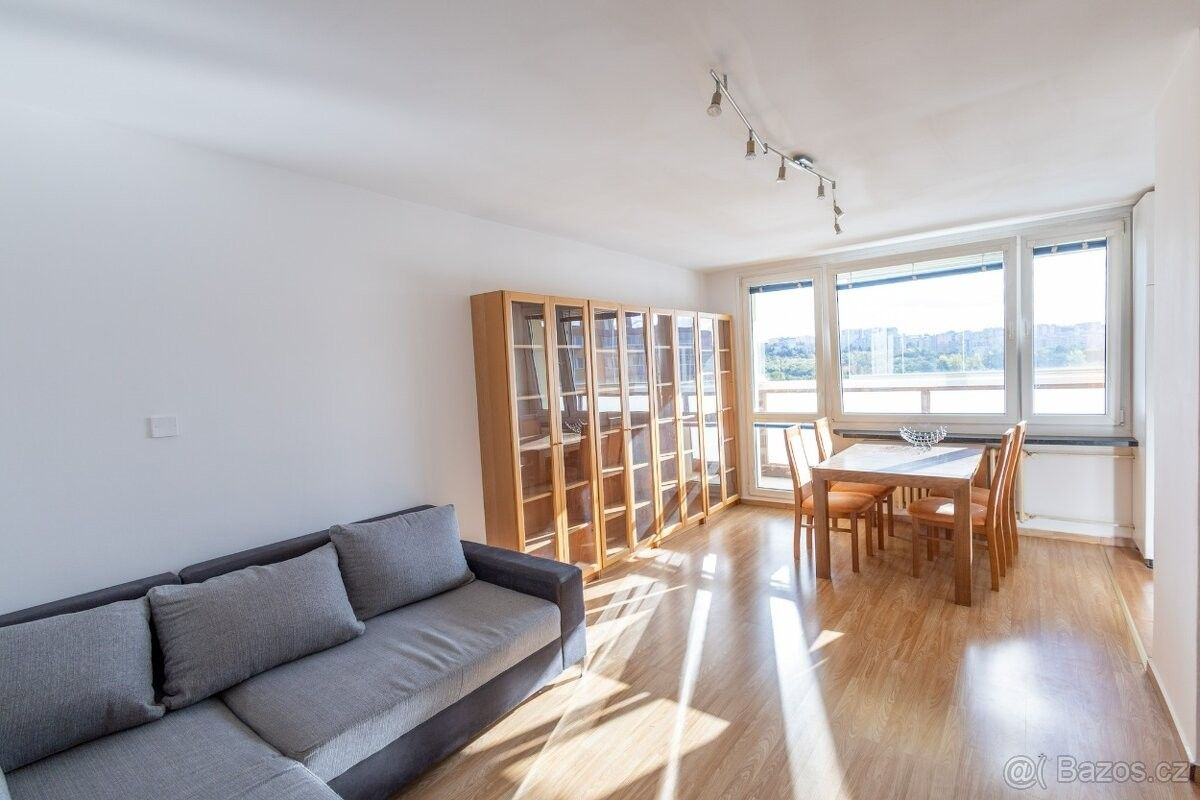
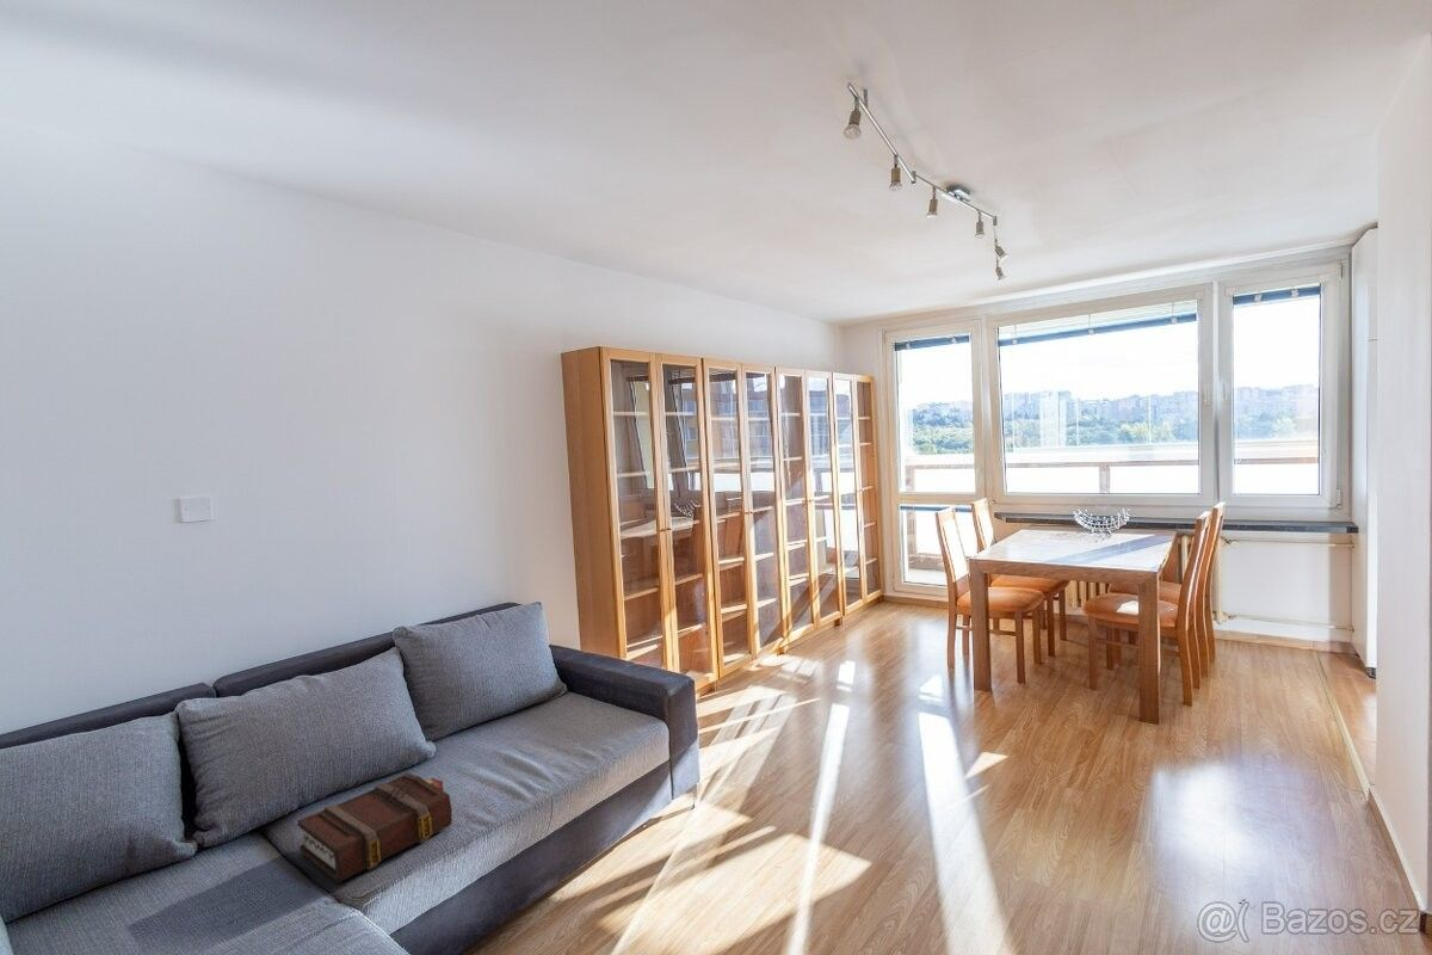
+ book [297,772,453,883]
